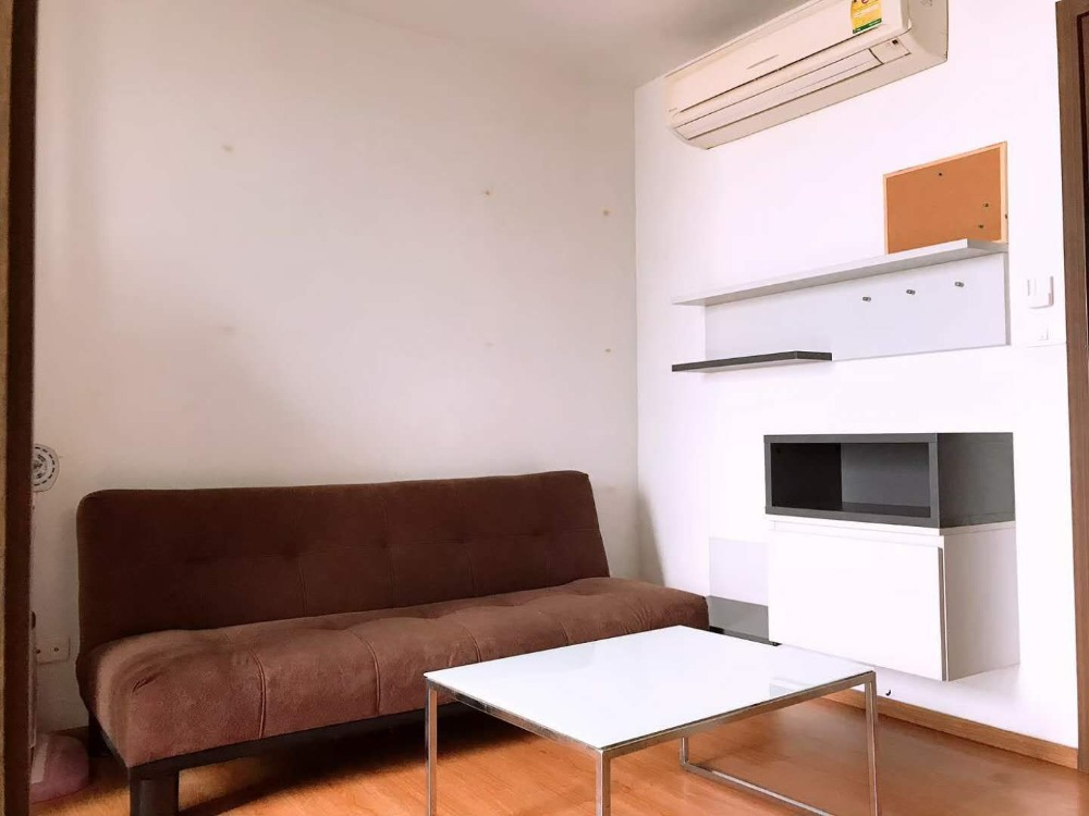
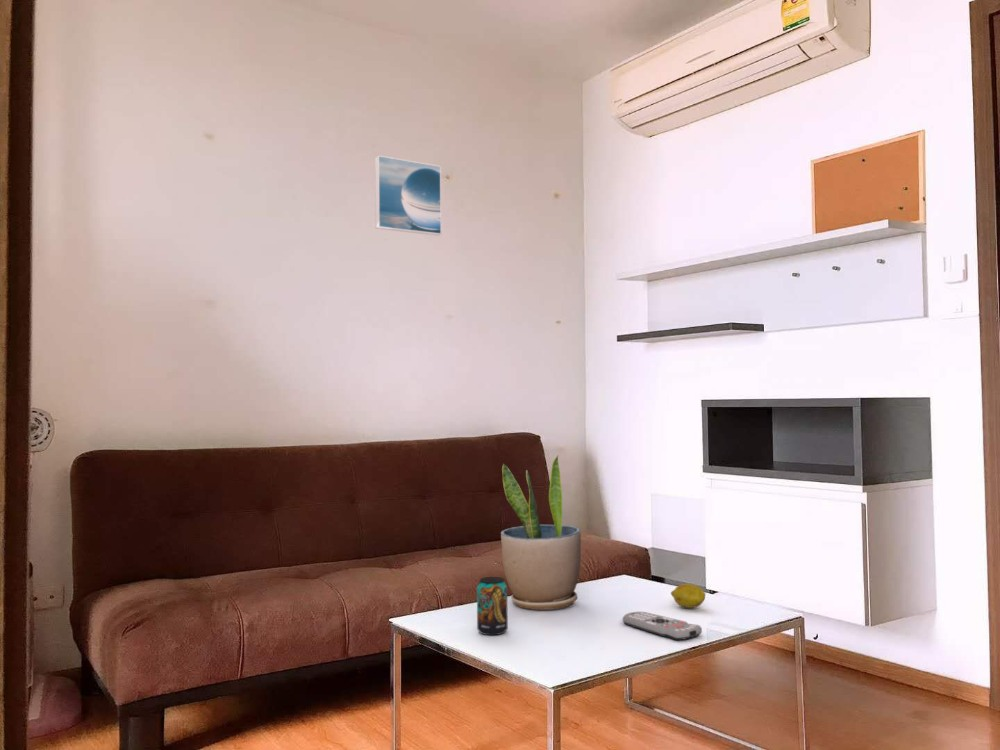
+ beverage can [476,576,509,636]
+ remote control [622,611,703,641]
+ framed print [374,154,443,237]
+ potted plant [500,455,582,611]
+ fruit [670,583,707,609]
